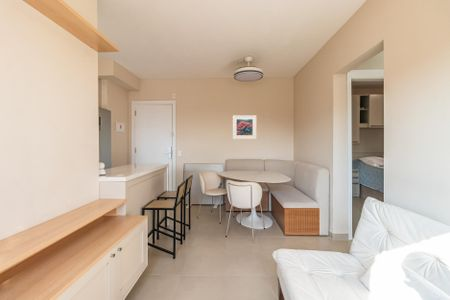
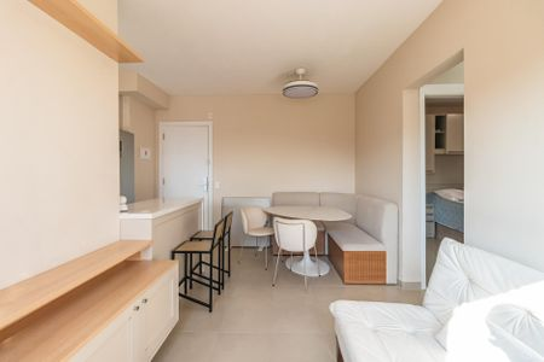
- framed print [232,114,257,140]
